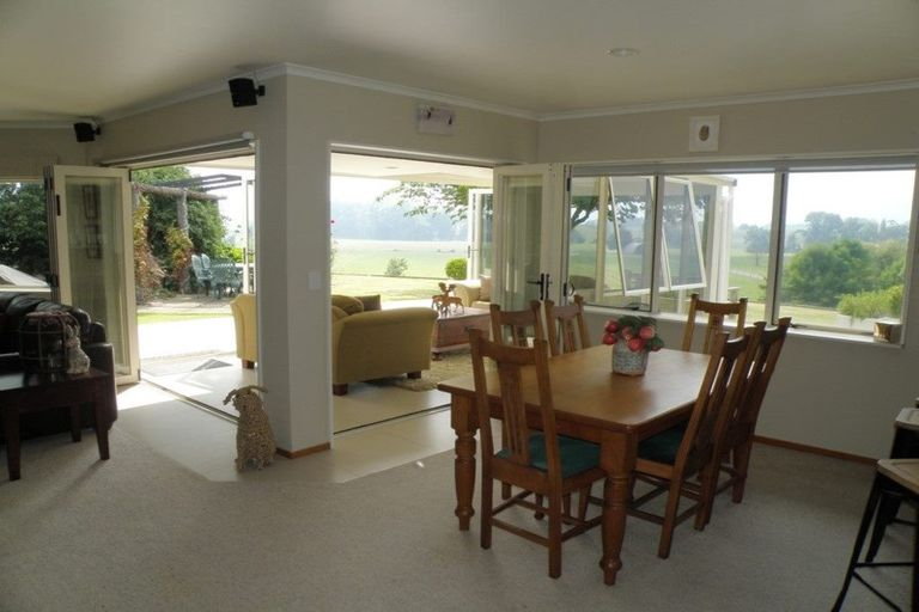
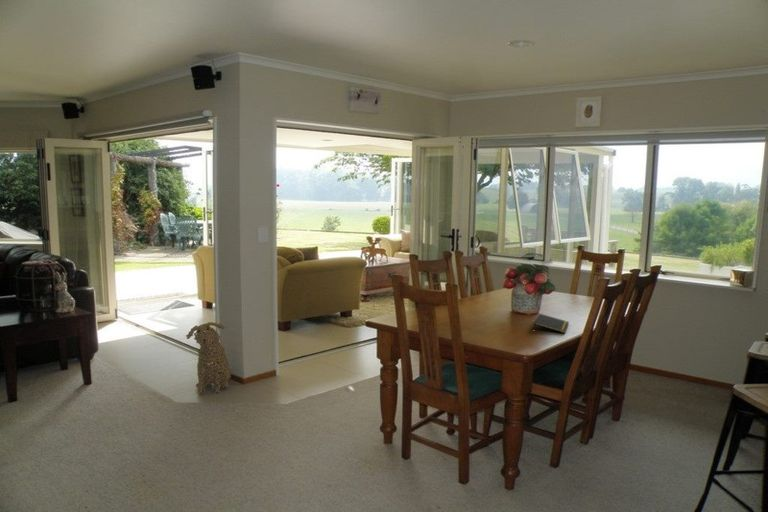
+ notepad [532,313,570,334]
